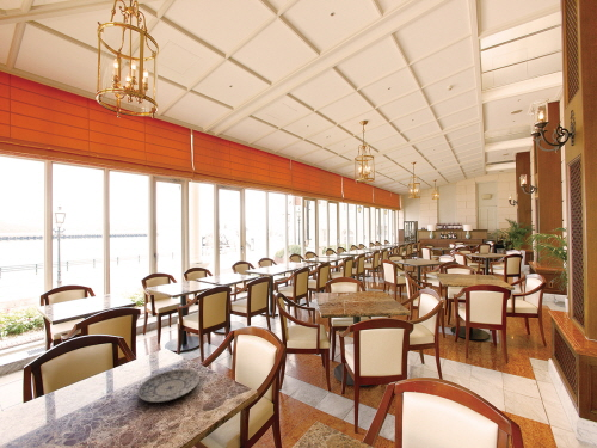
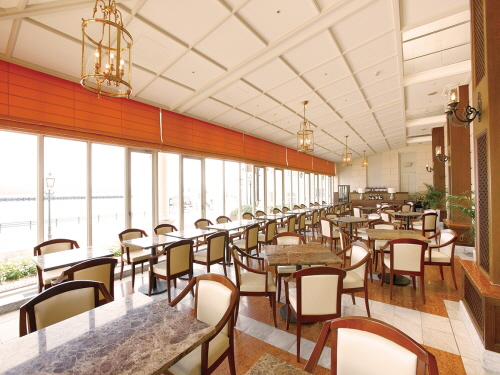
- plate [136,368,201,404]
